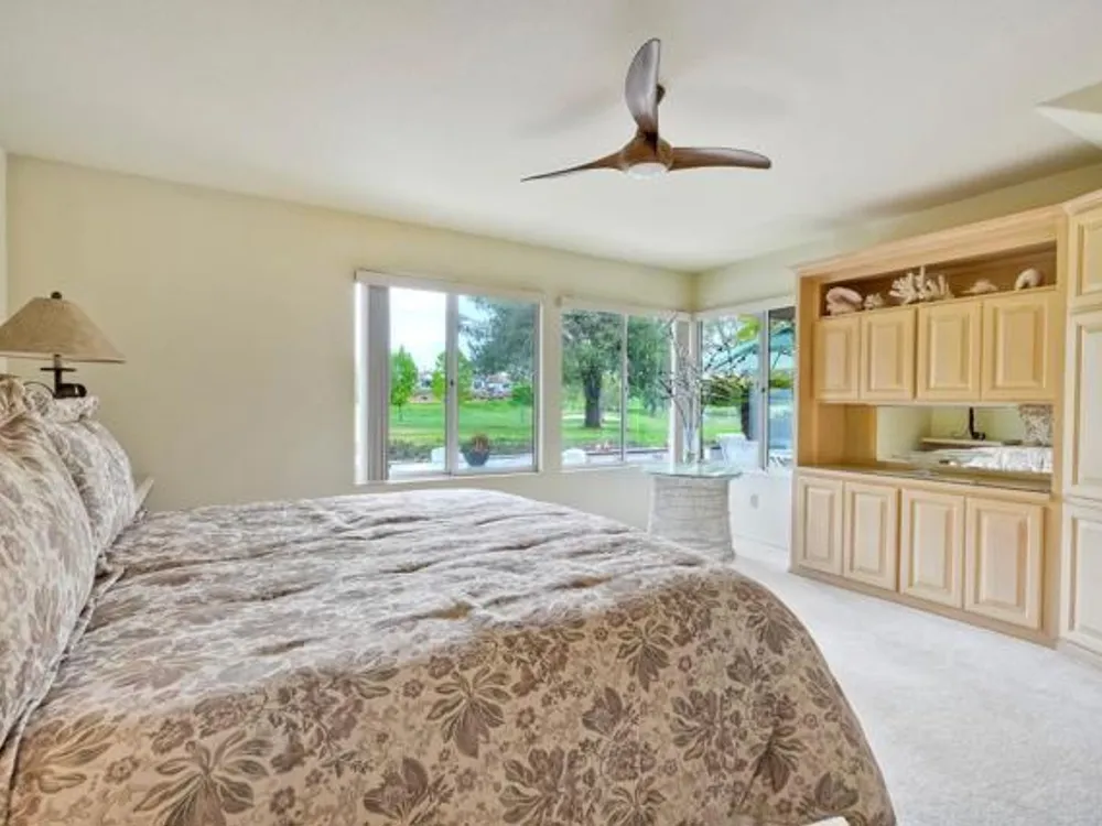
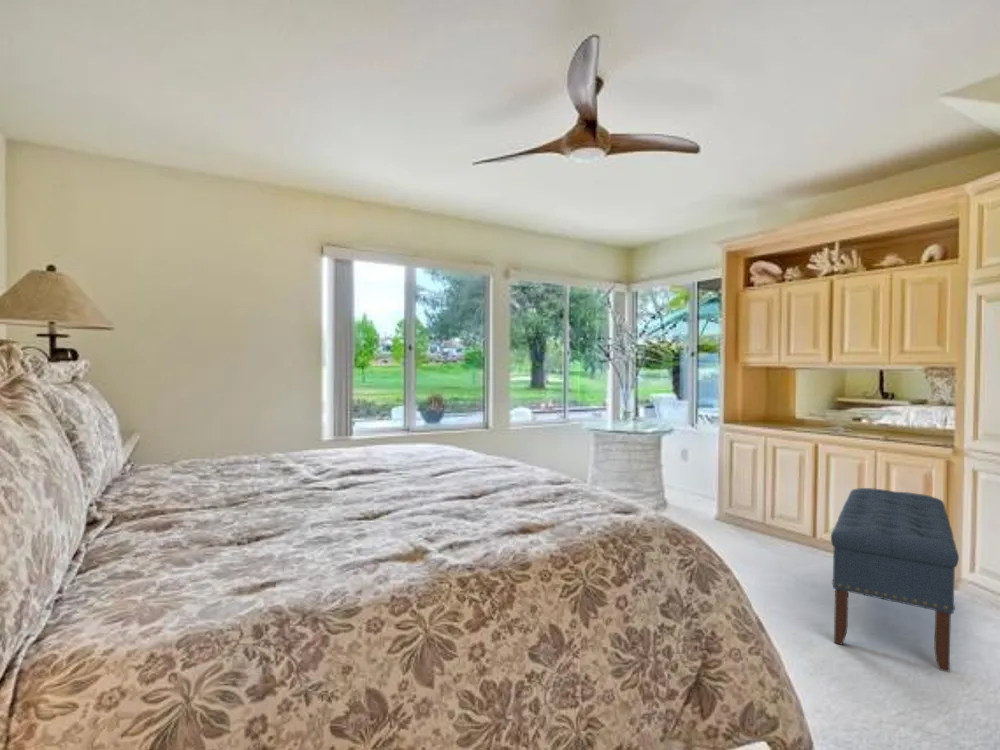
+ bench [830,487,960,673]
